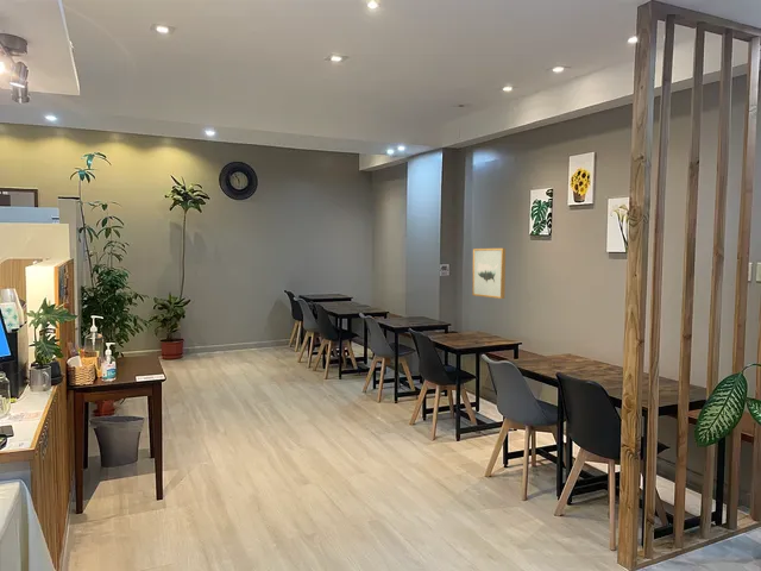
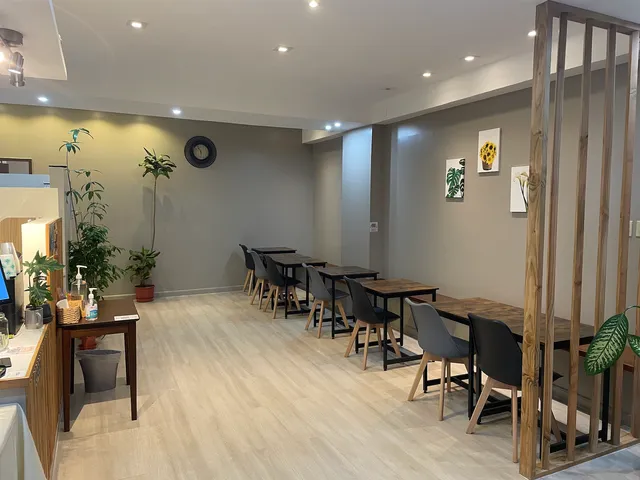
- wall art [471,247,507,300]
